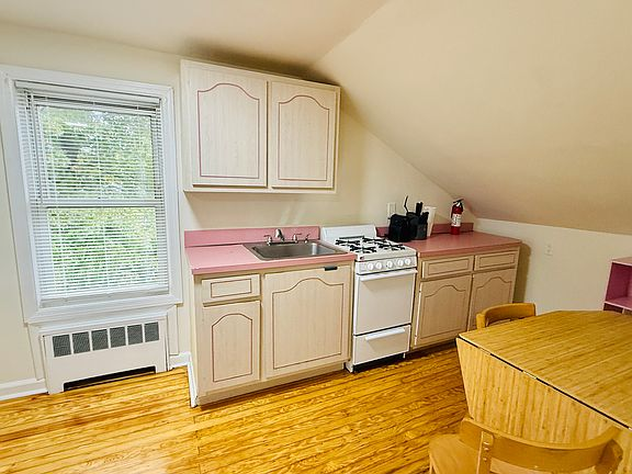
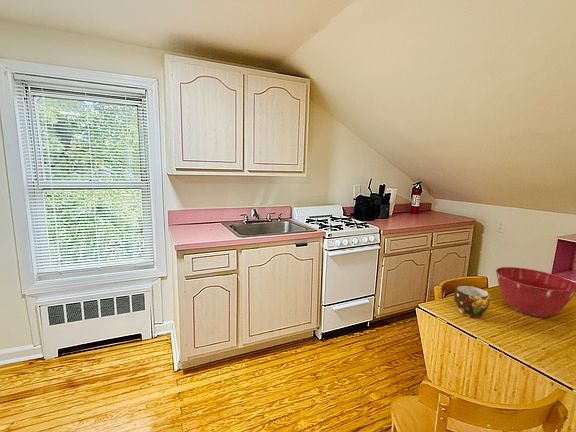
+ mixing bowl [495,266,576,318]
+ cup [453,284,491,319]
